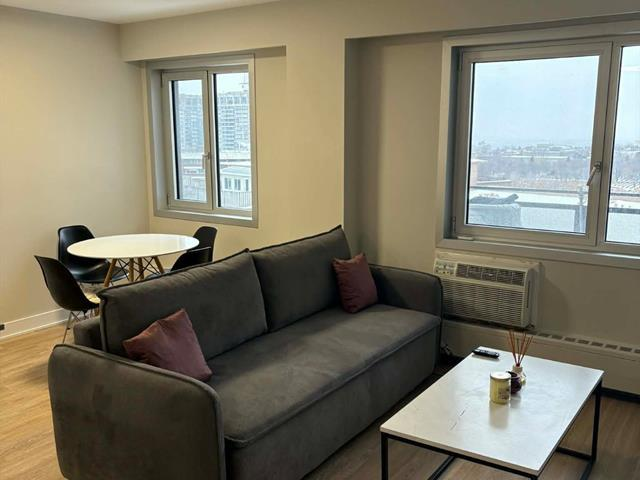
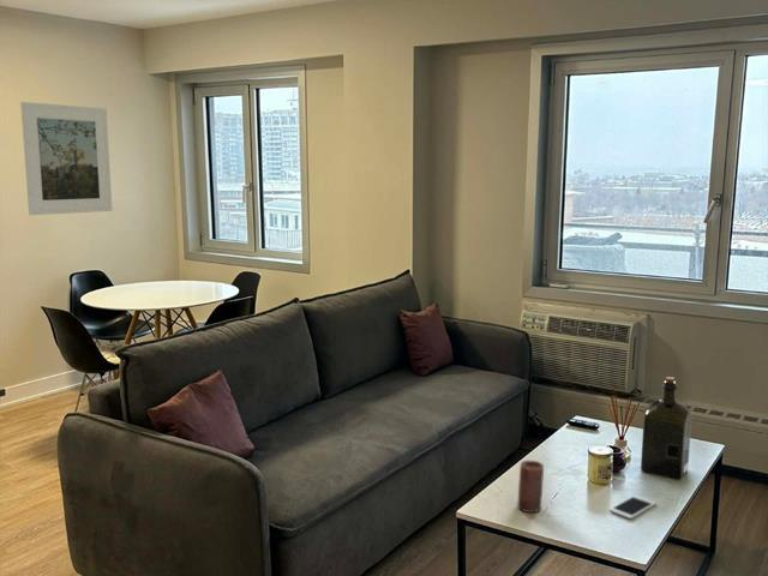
+ liquor [640,376,692,481]
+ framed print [19,101,113,216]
+ cell phone [608,494,658,520]
+ candle [516,460,545,514]
